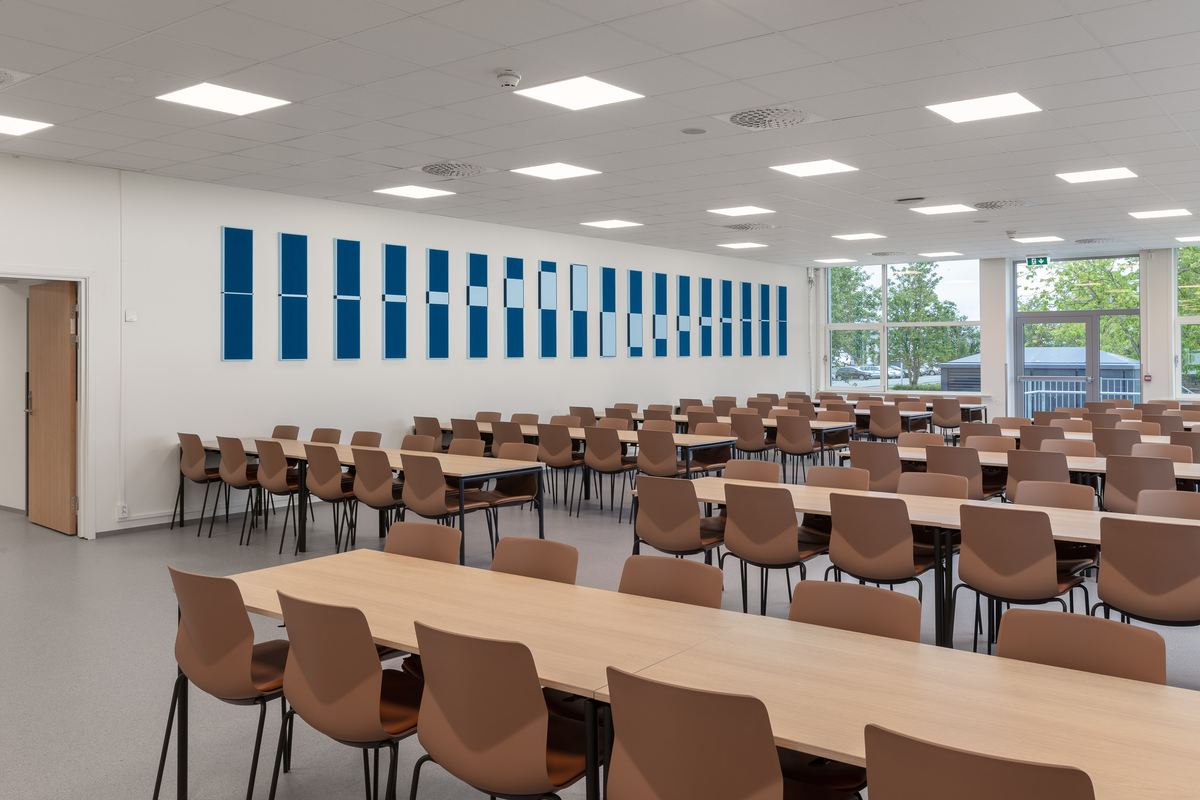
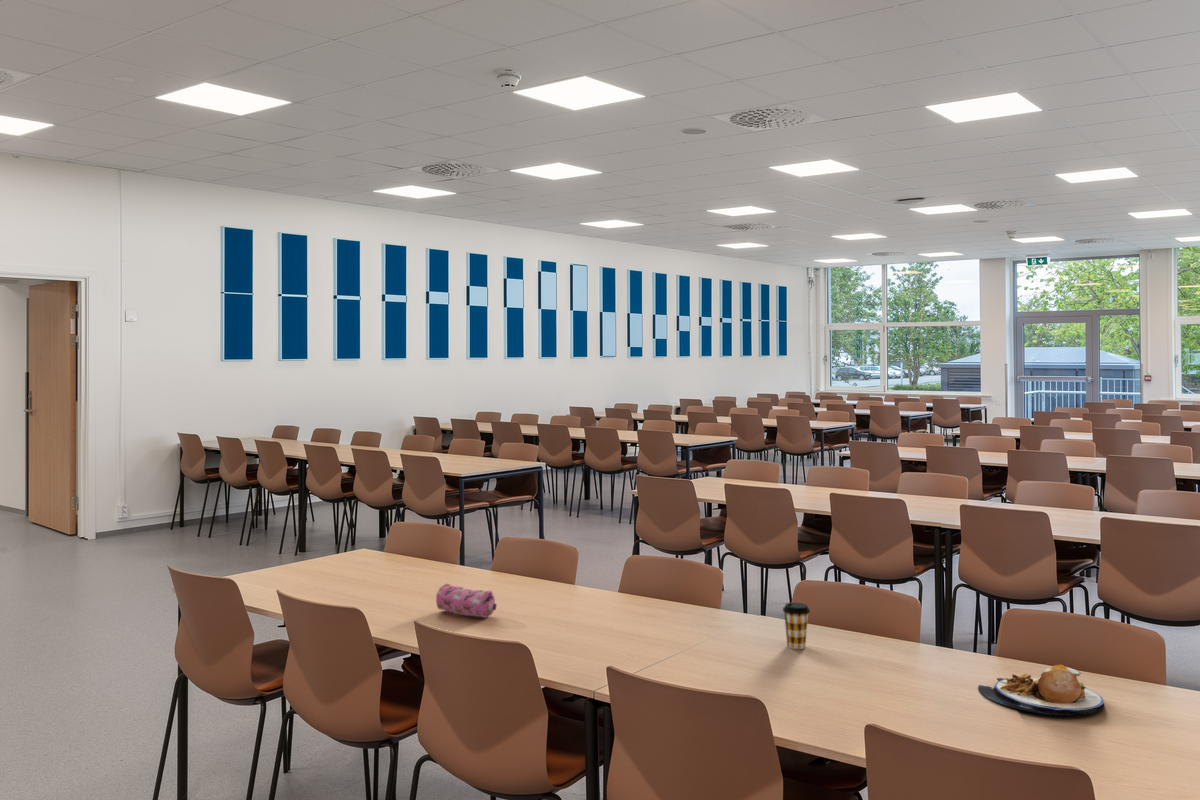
+ pencil case [435,583,498,619]
+ coffee cup [782,602,811,650]
+ plate [977,664,1105,717]
